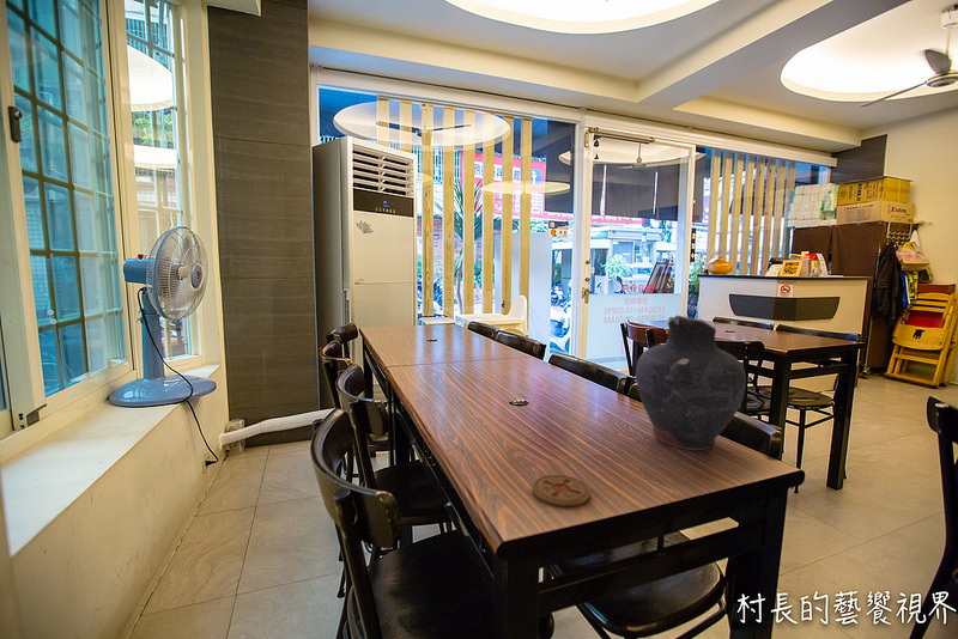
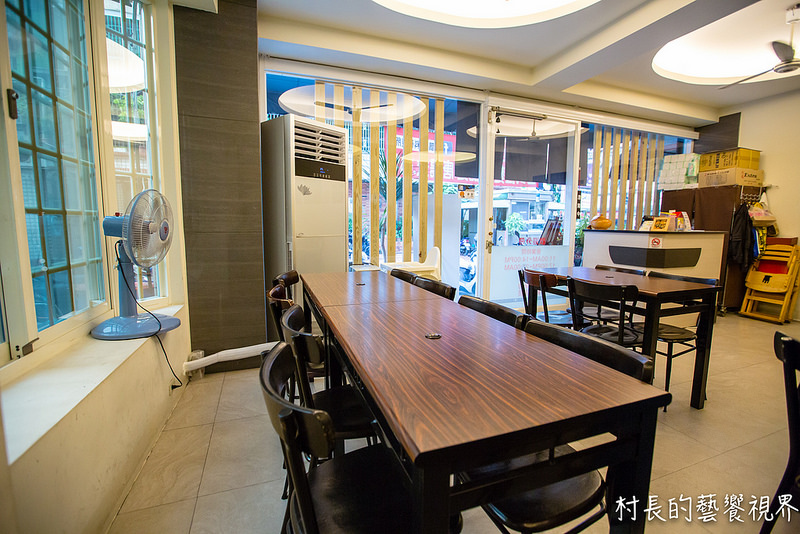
- coaster [532,474,592,507]
- vase [635,314,747,451]
